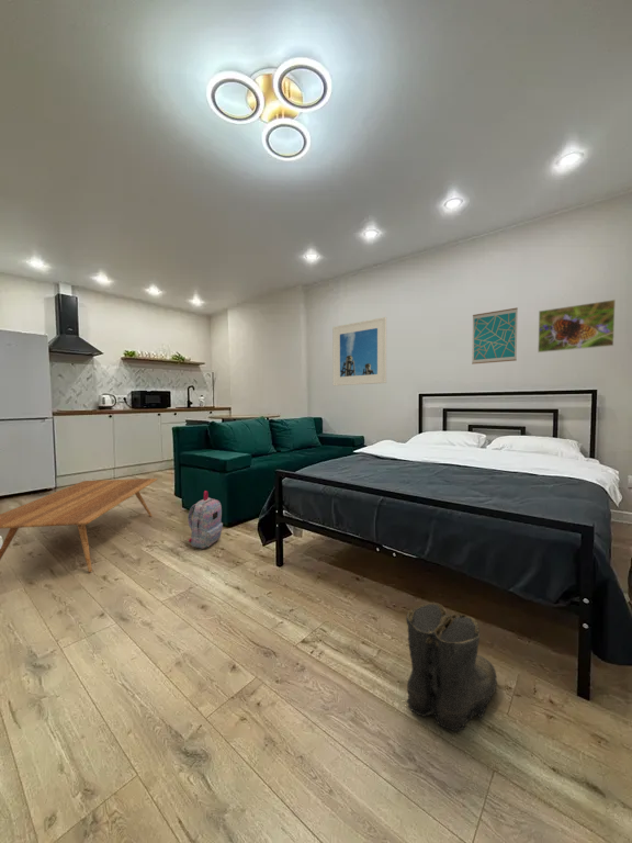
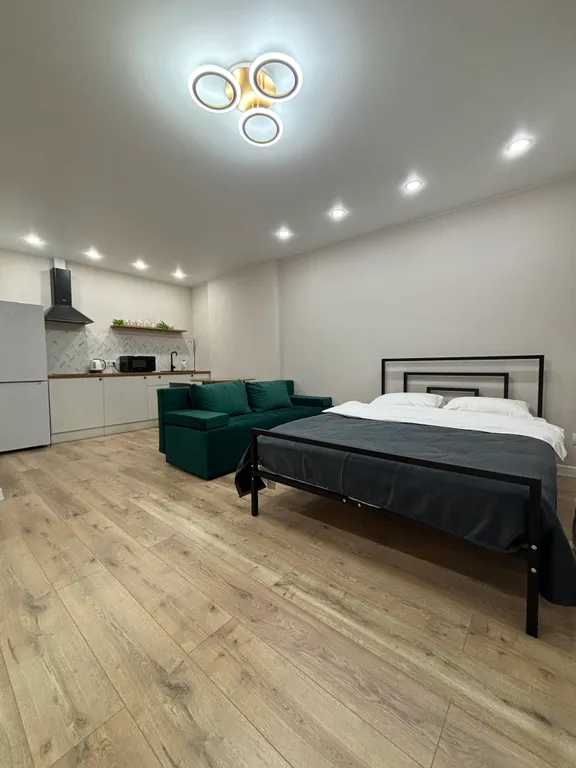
- backpack [187,490,224,550]
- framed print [537,299,617,353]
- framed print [331,316,387,386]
- boots [403,600,498,732]
- wall art [471,306,519,366]
- coffee table [0,477,158,573]
